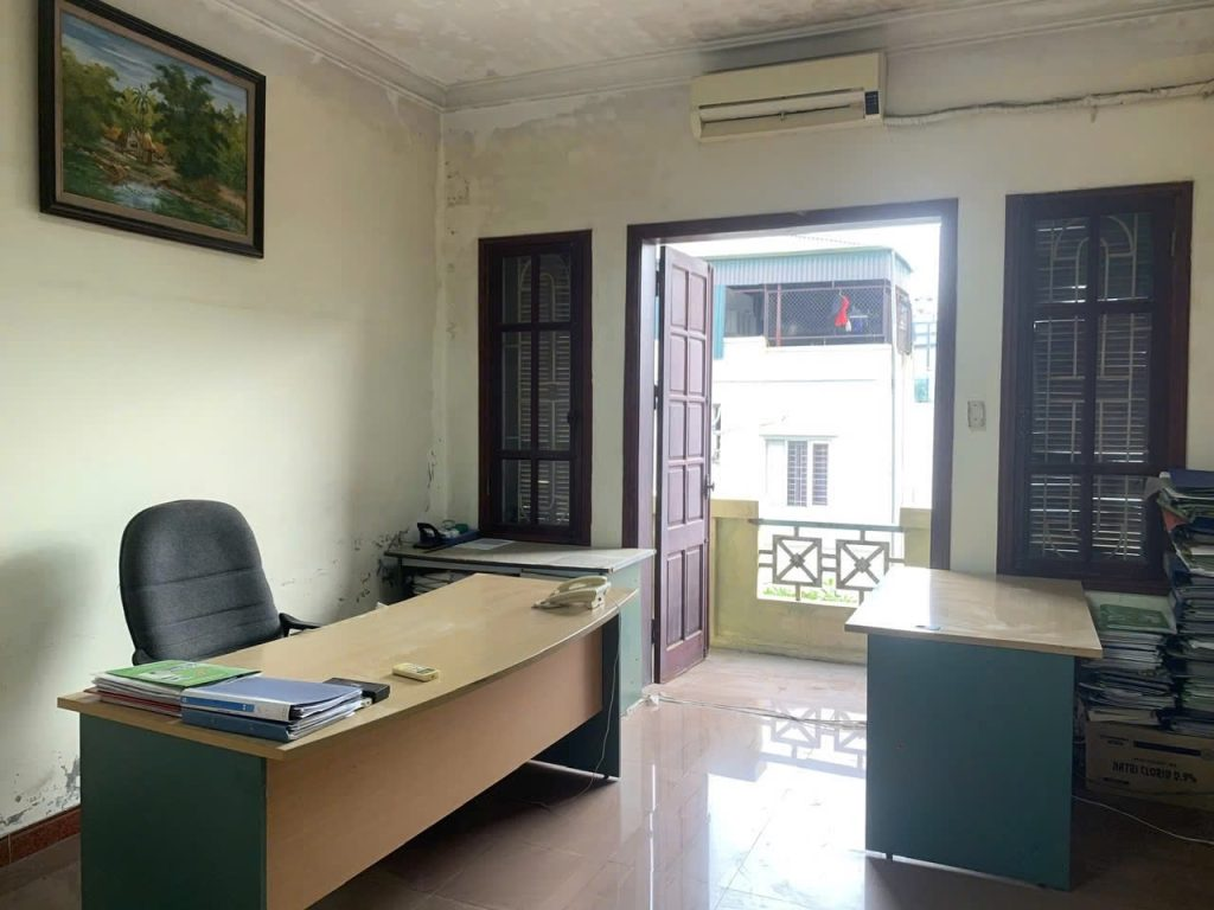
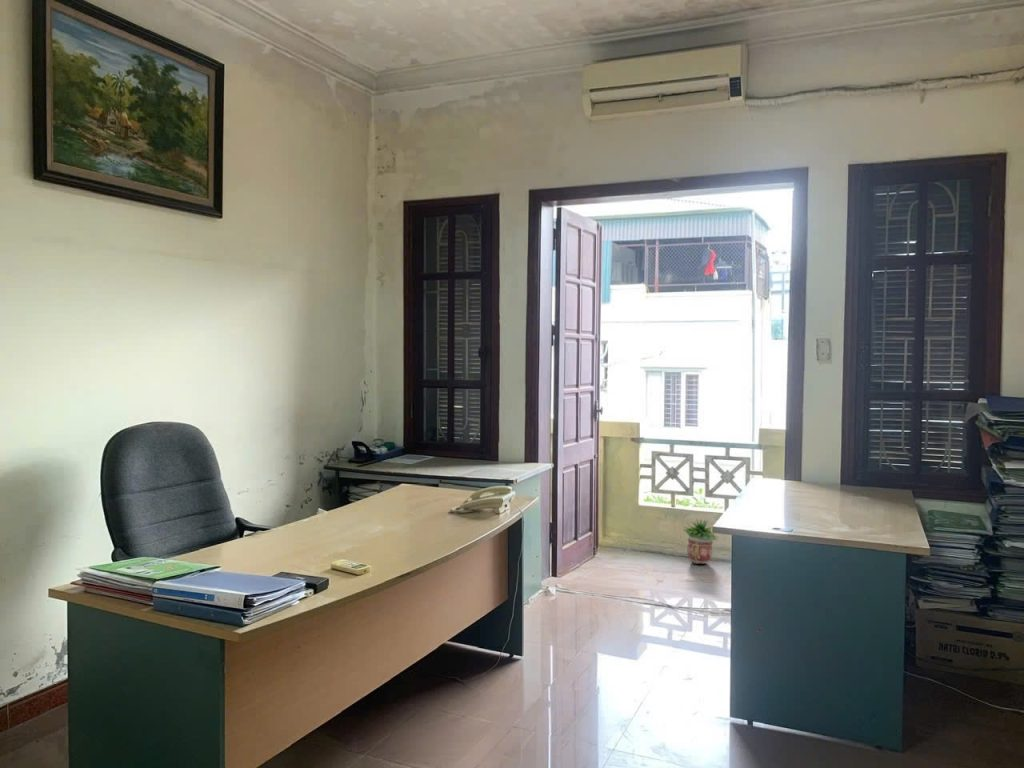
+ potted plant [683,517,720,565]
